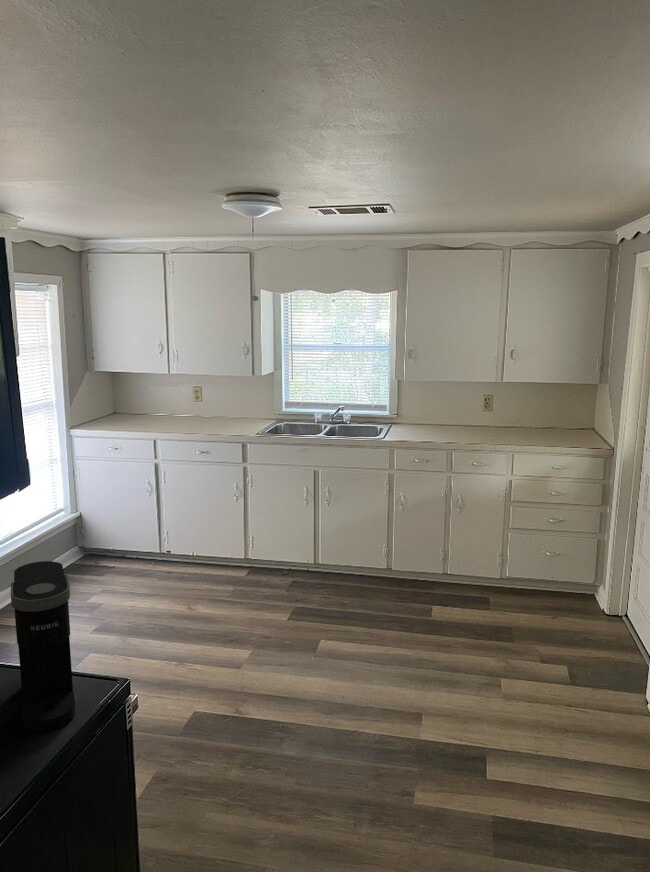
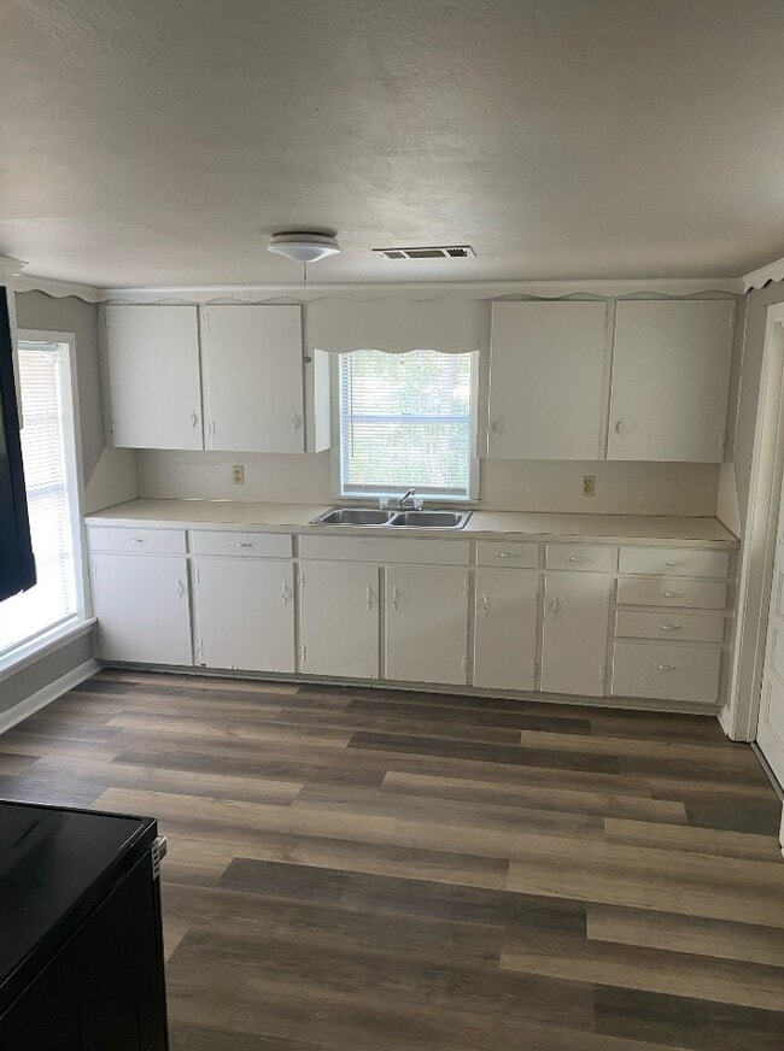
- coffee maker [10,560,76,733]
